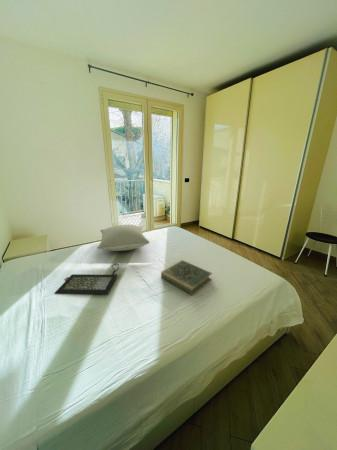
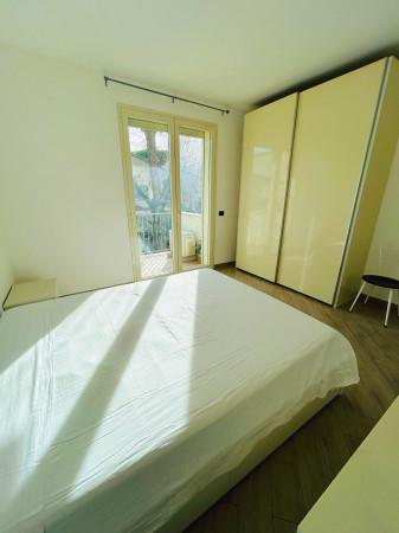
- hardback book [160,259,213,296]
- clutch bag [54,263,122,295]
- pillow [96,224,150,252]
